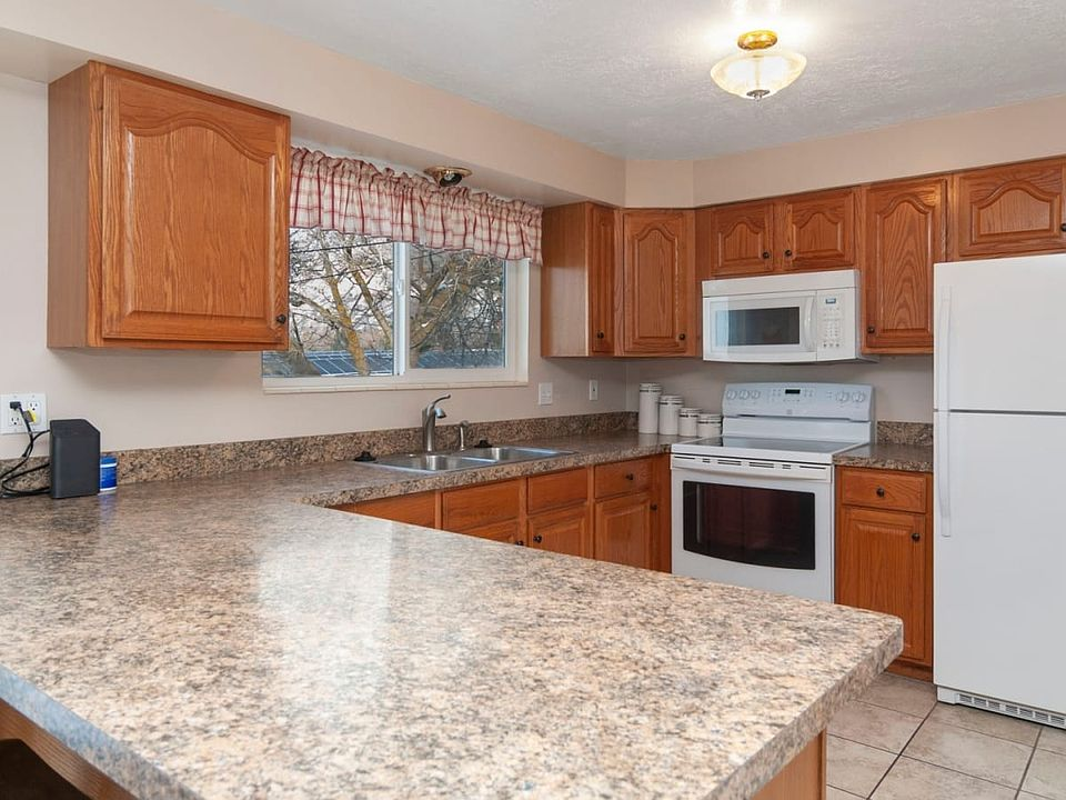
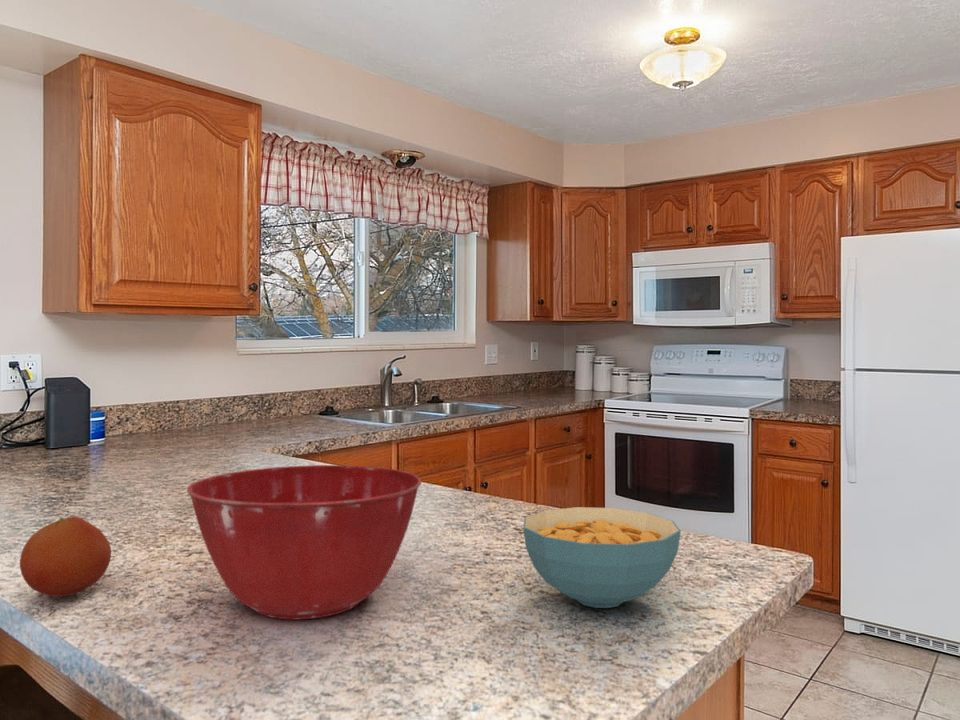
+ cereal bowl [522,506,682,609]
+ mixing bowl [186,464,422,621]
+ fruit [19,515,112,598]
